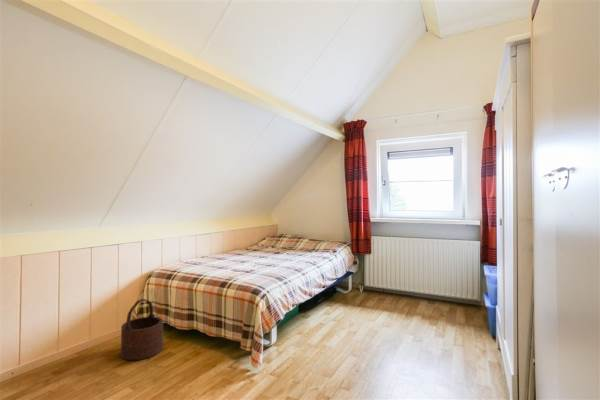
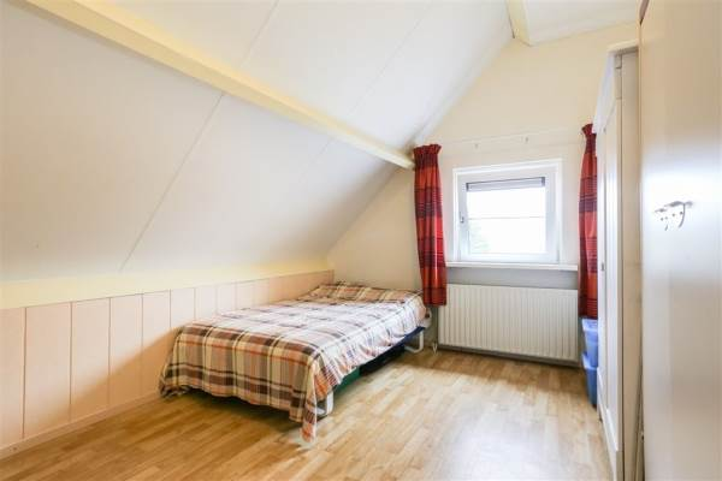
- wooden bucket [120,298,164,361]
